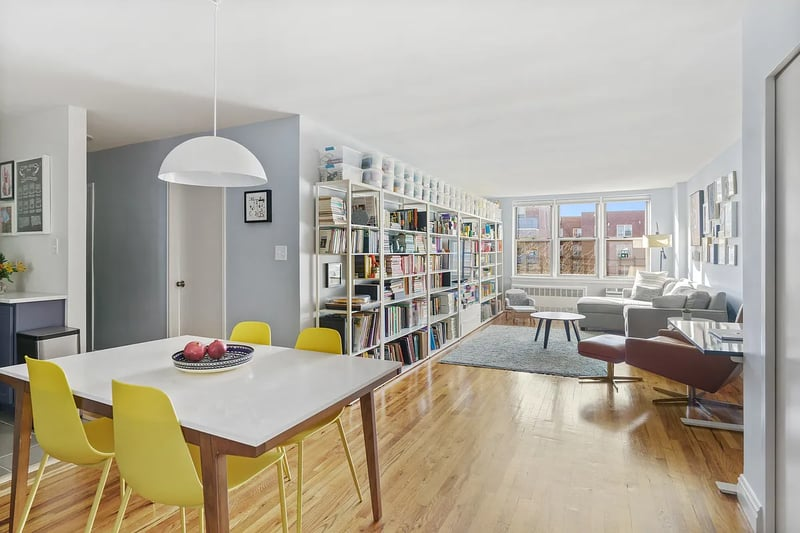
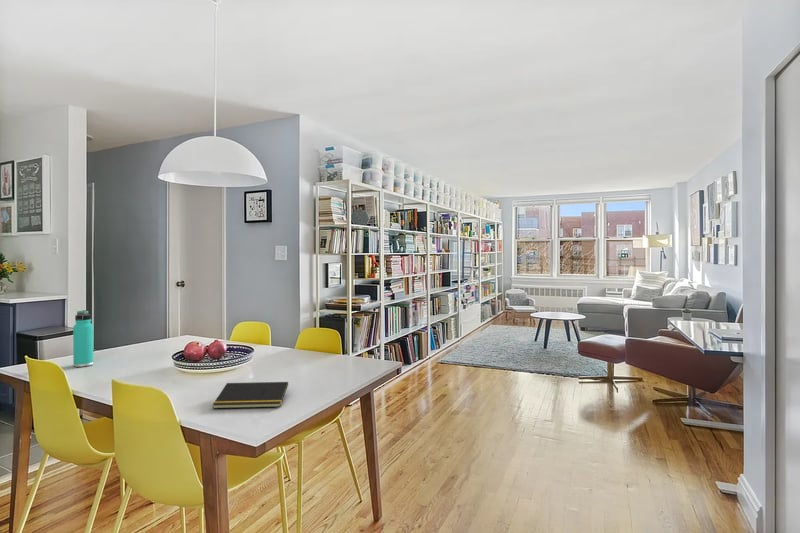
+ thermos bottle [72,309,94,368]
+ notepad [212,381,289,410]
